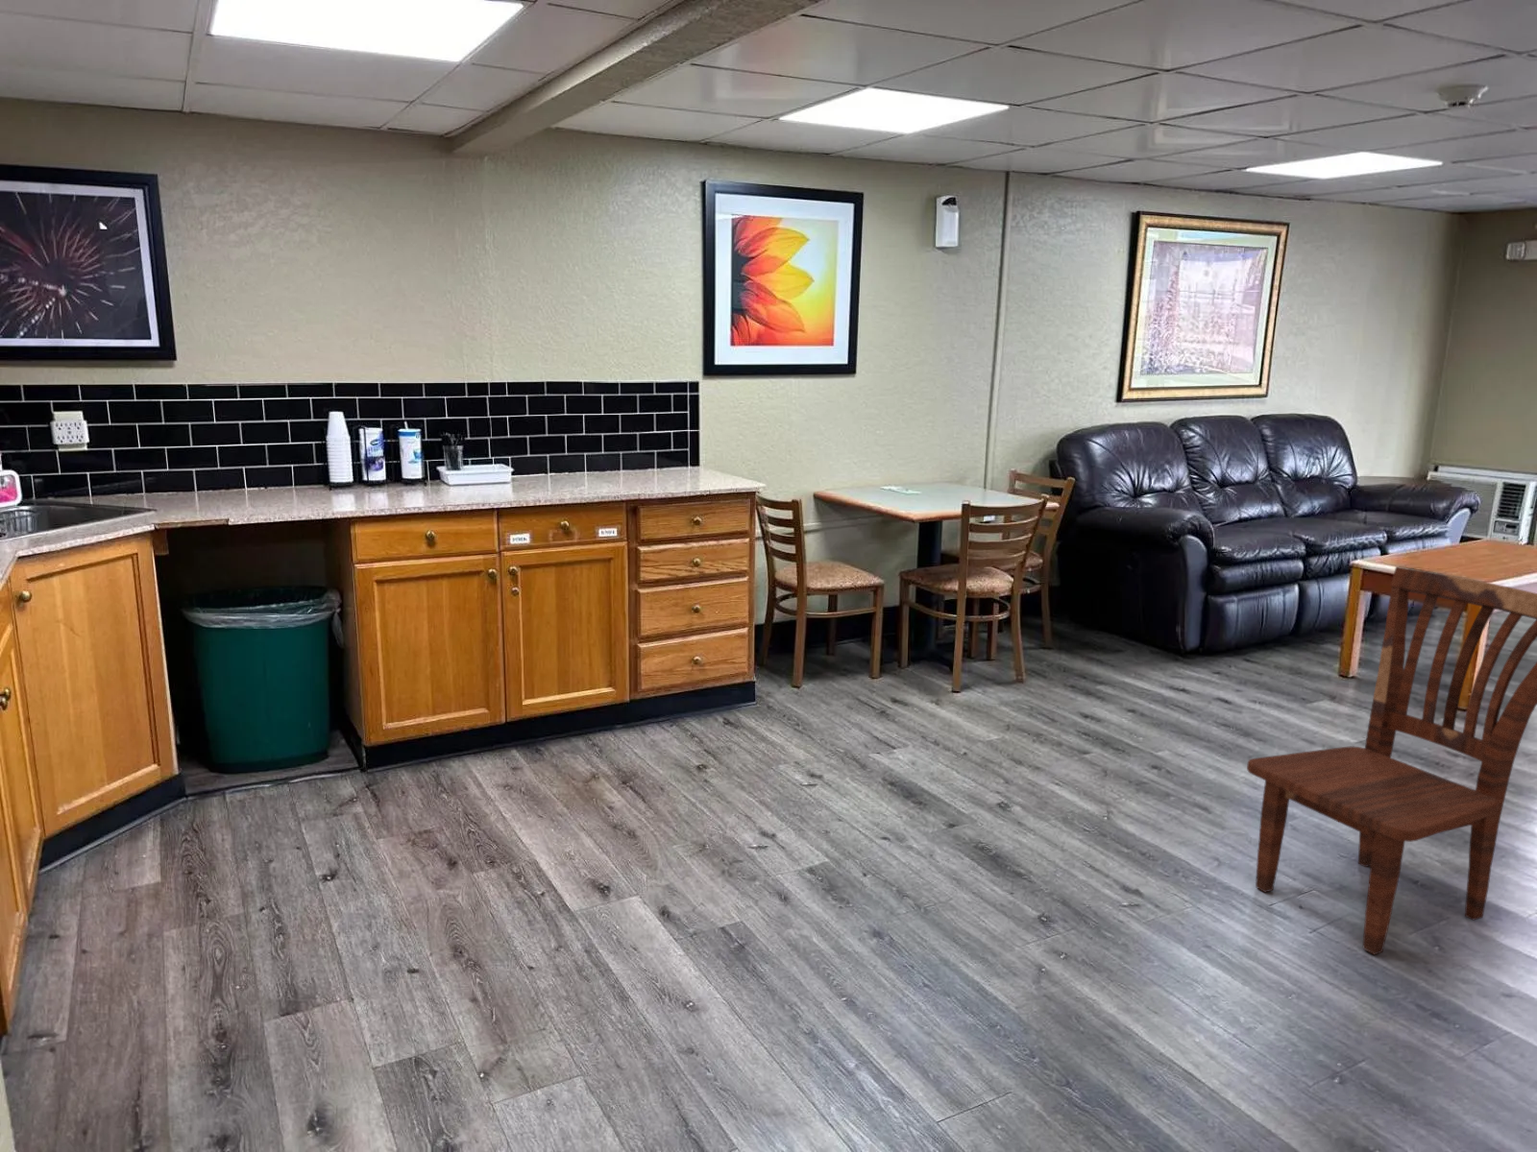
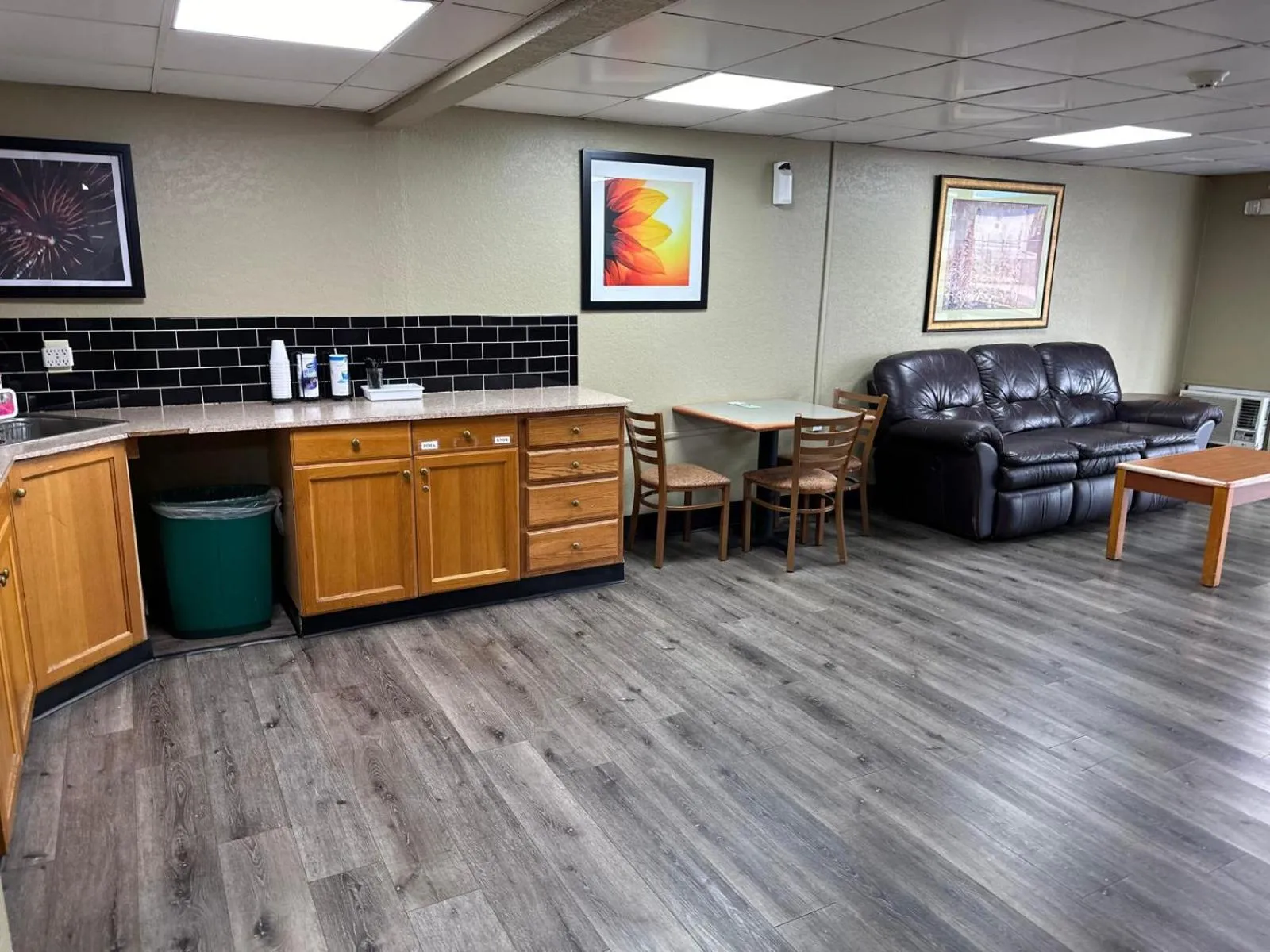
- dining chair [1245,565,1537,955]
